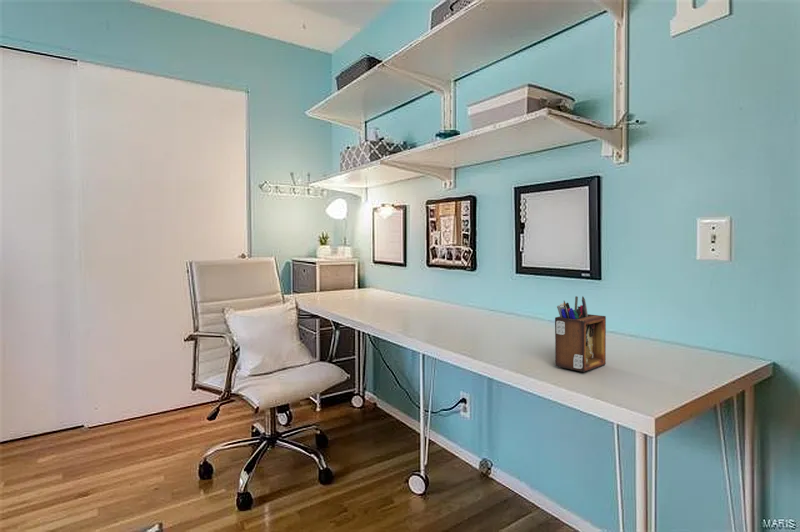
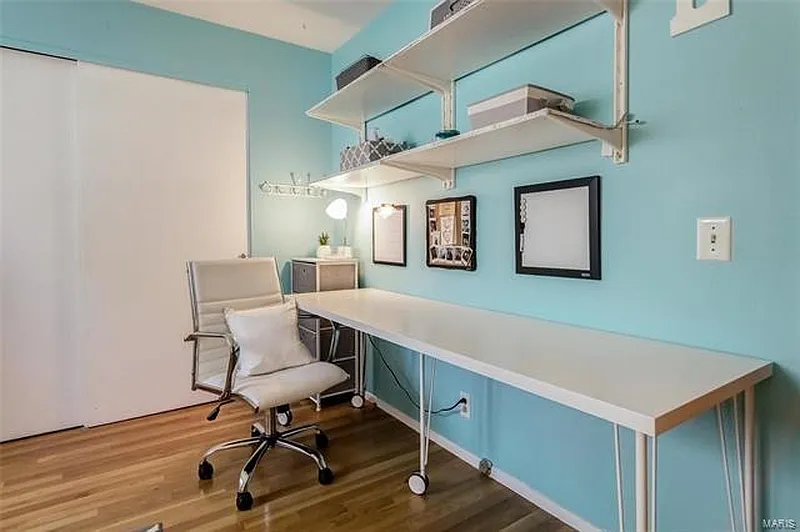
- desk organizer [554,295,607,373]
